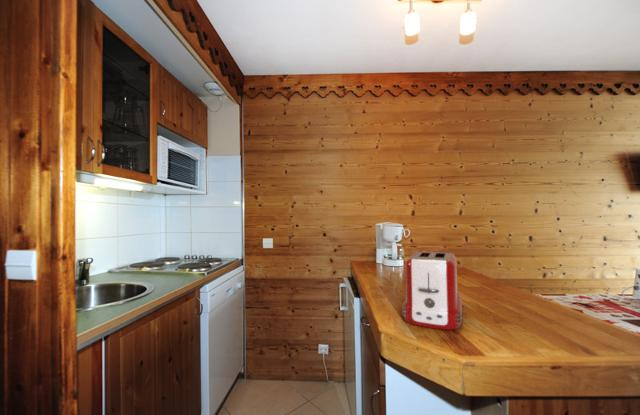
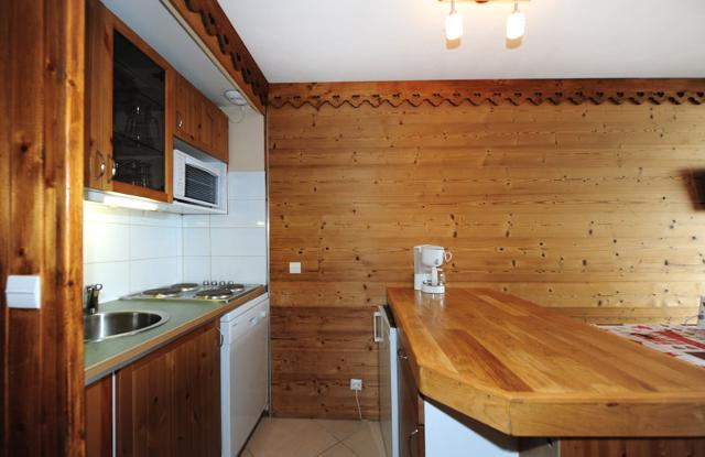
- toaster [401,250,463,331]
